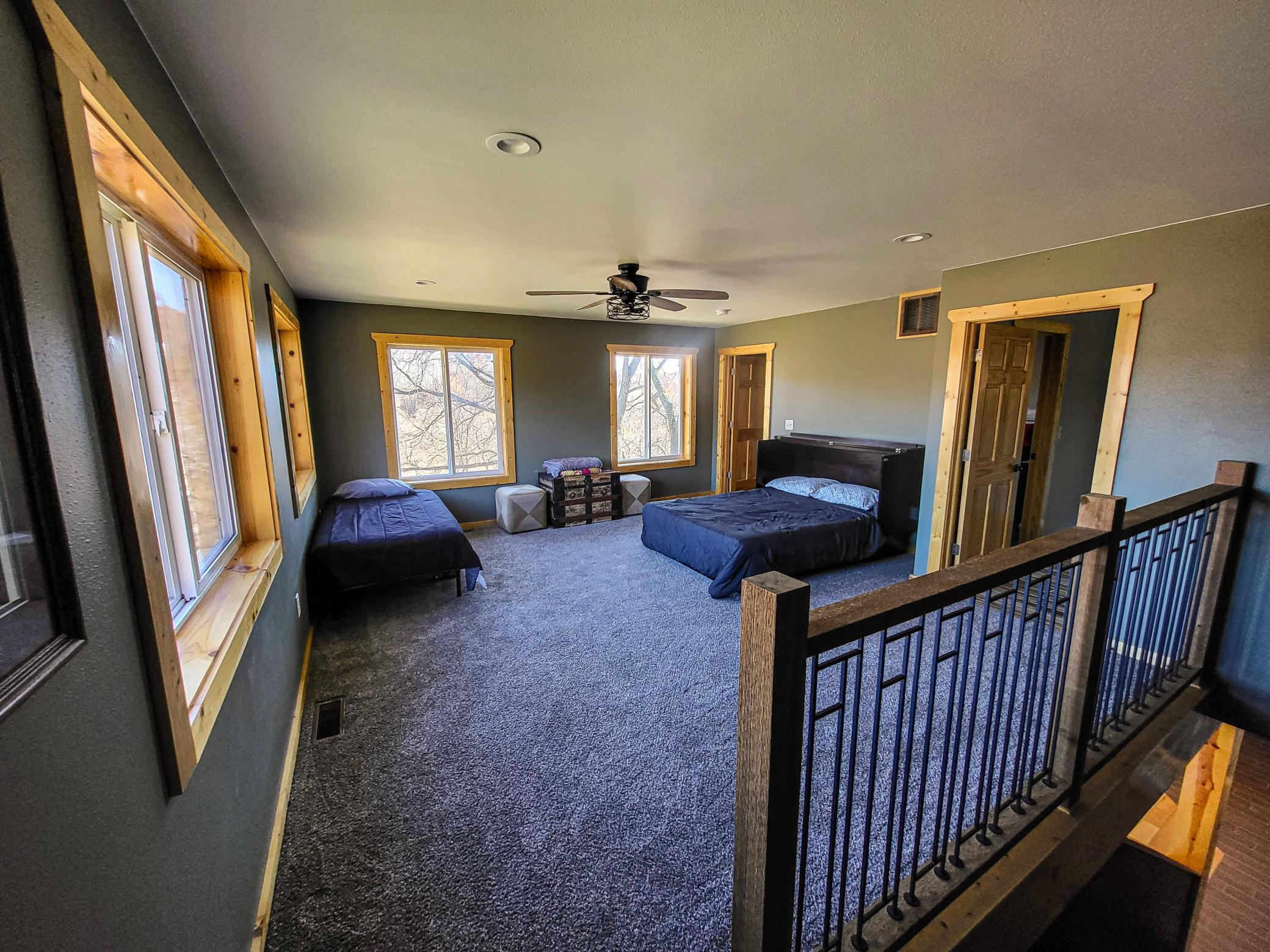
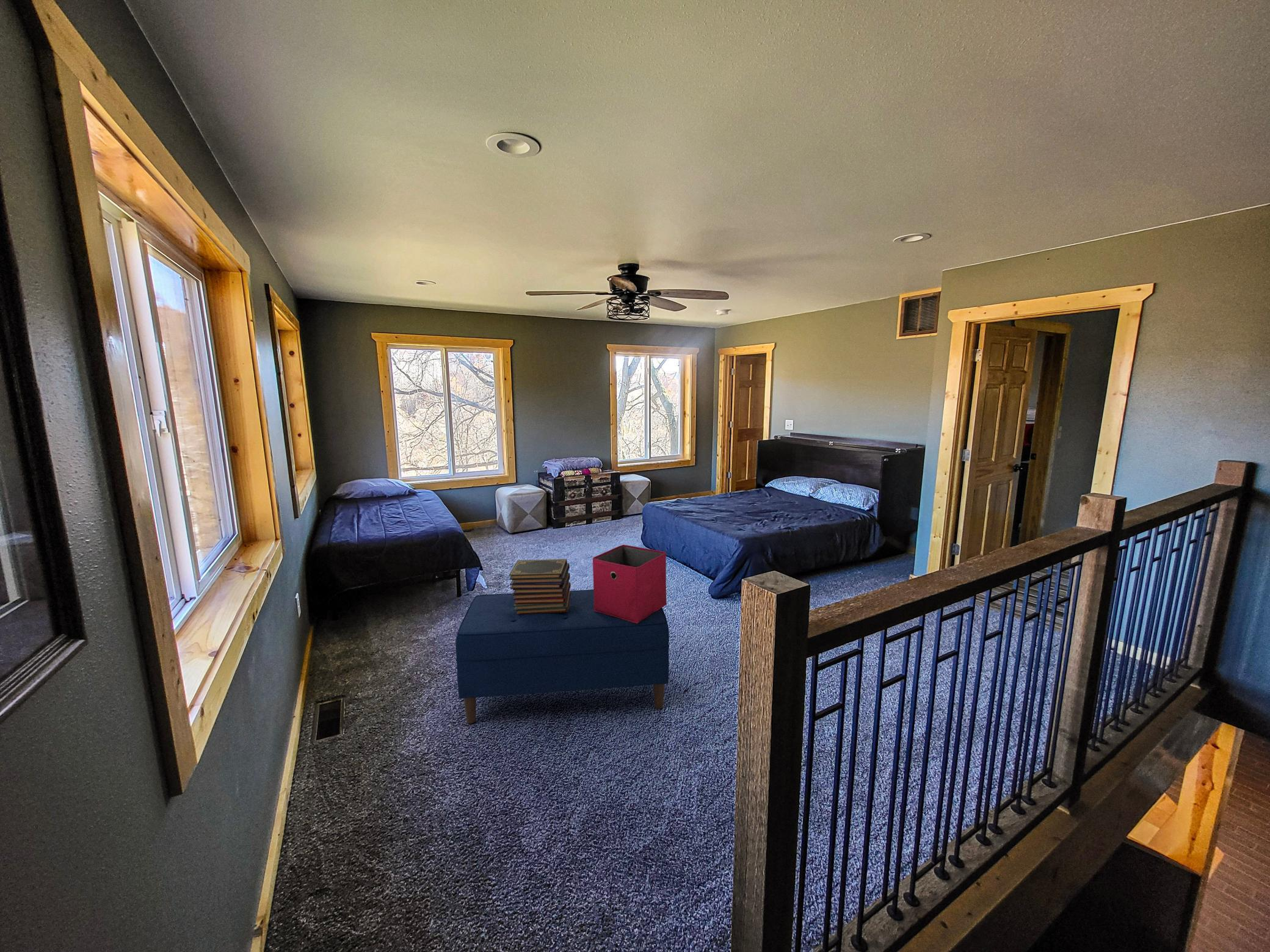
+ storage bin [592,544,667,624]
+ book stack [509,558,572,615]
+ bench [455,589,670,724]
